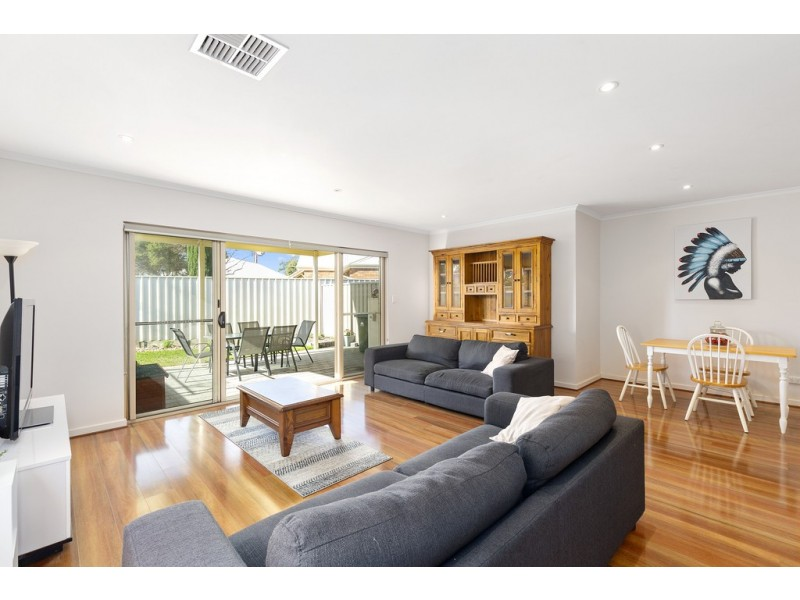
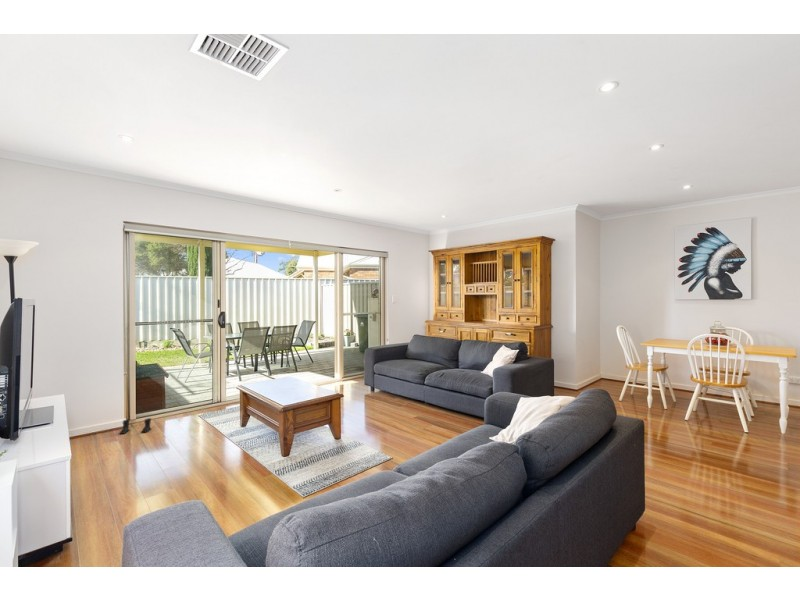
+ boots [118,417,153,435]
